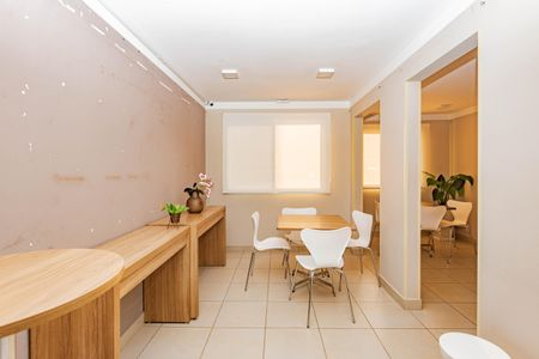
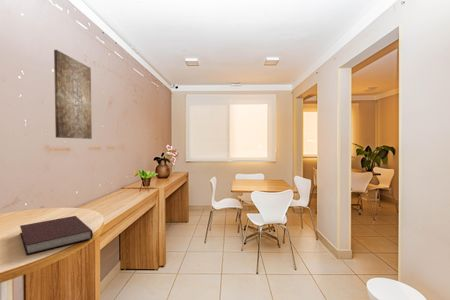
+ notebook [19,215,94,256]
+ wall art [53,49,93,140]
